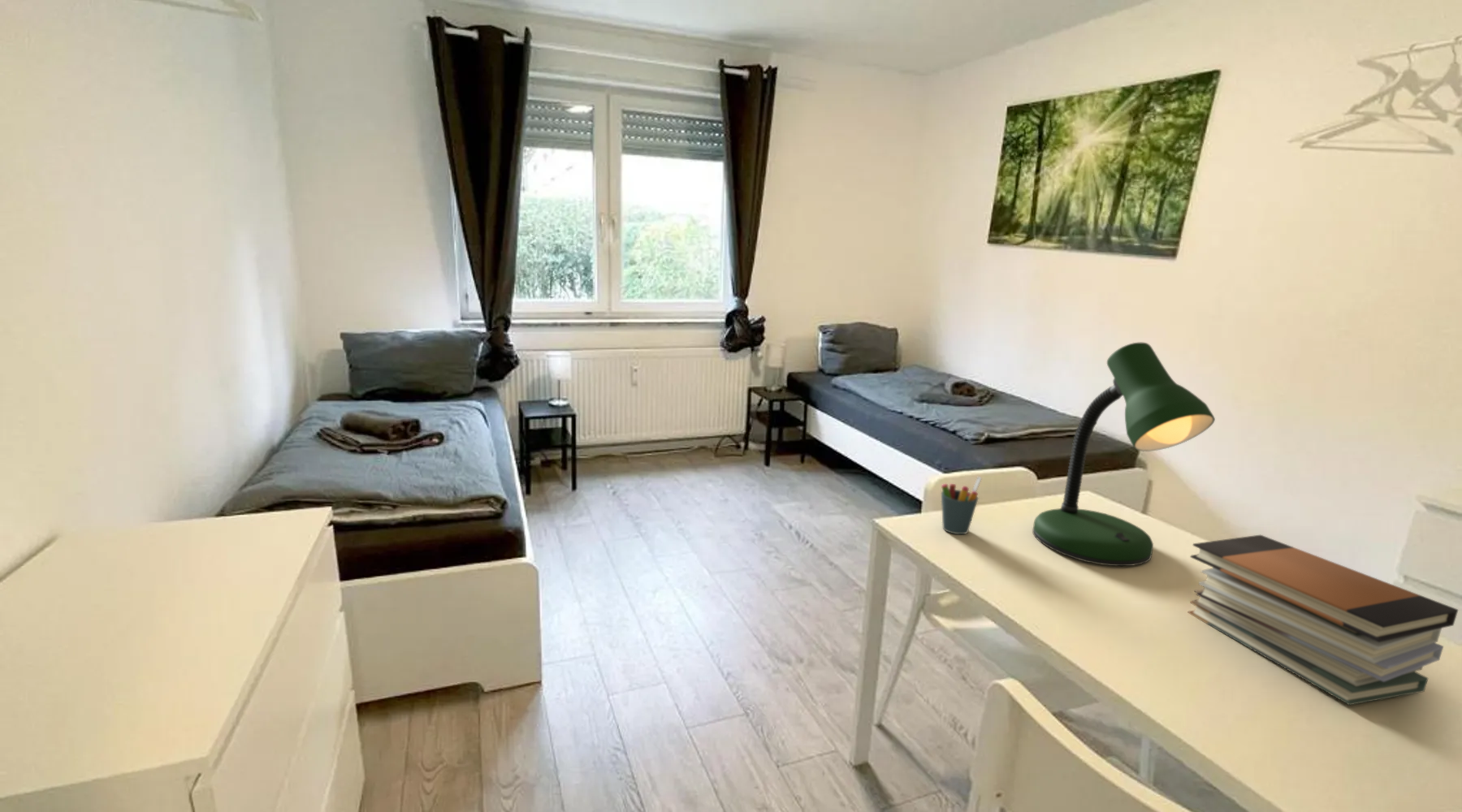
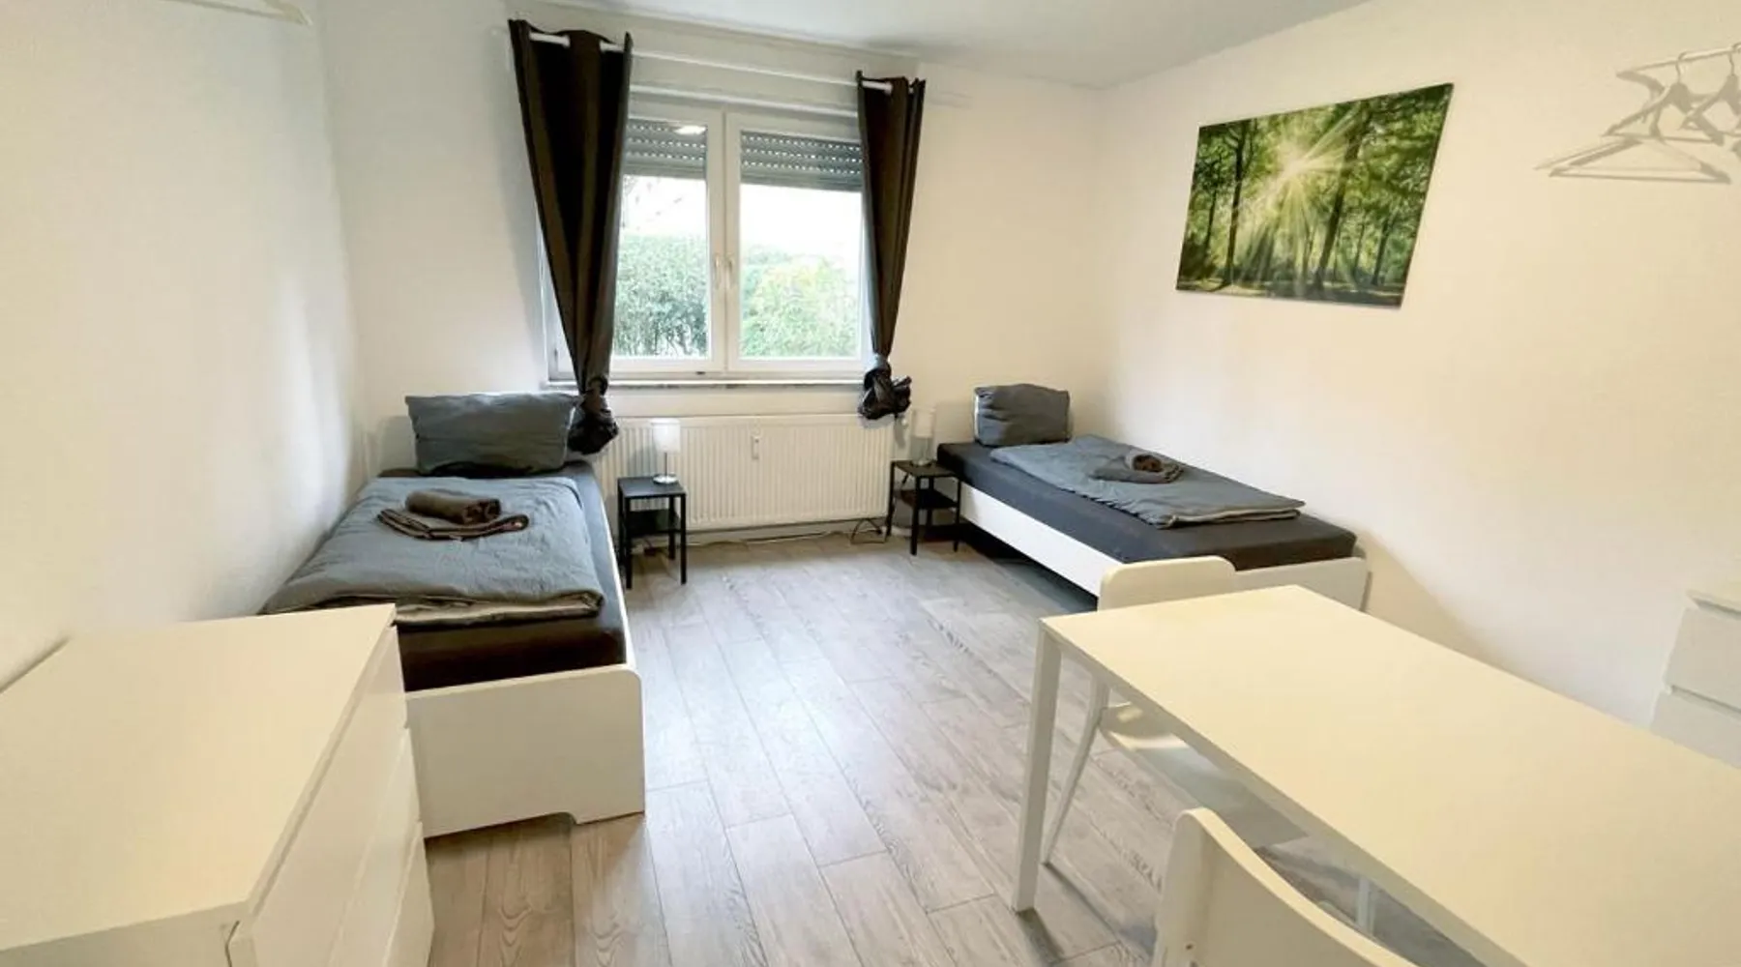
- book stack [1187,534,1459,706]
- pen holder [941,476,983,535]
- desk lamp [1032,342,1216,567]
